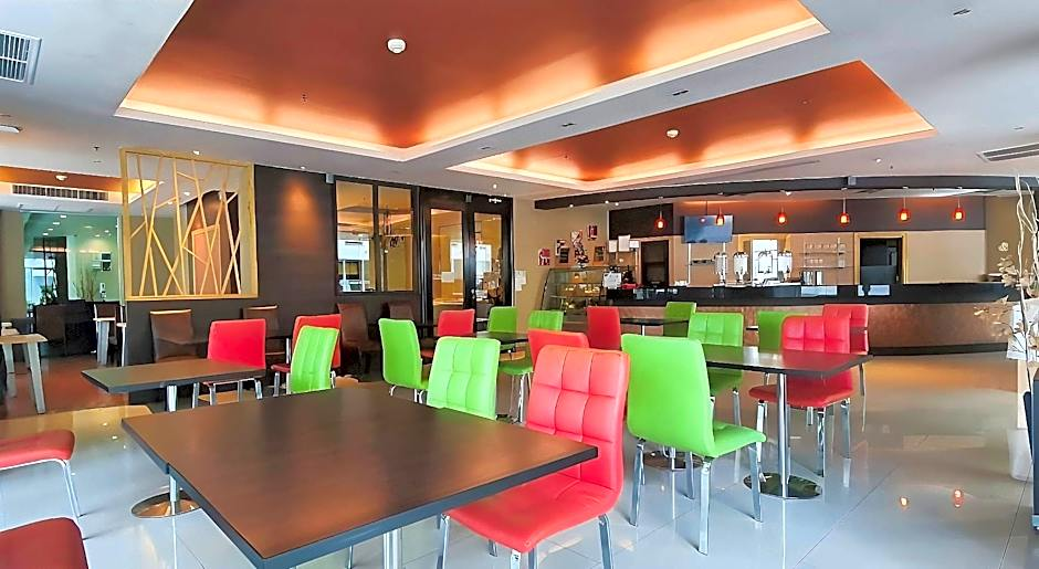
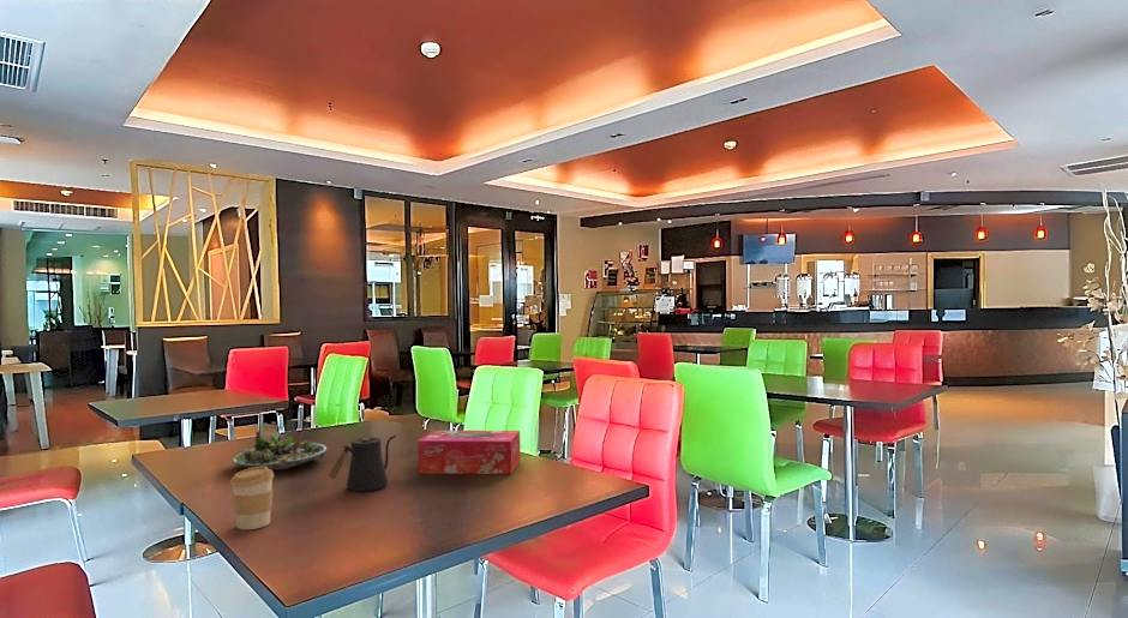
+ tissue box [416,430,522,475]
+ kettle [328,433,397,493]
+ coffee cup [229,467,275,530]
+ succulent planter [232,430,328,470]
